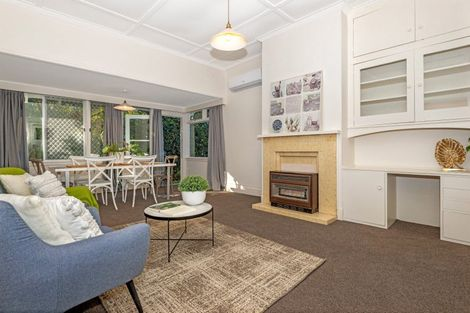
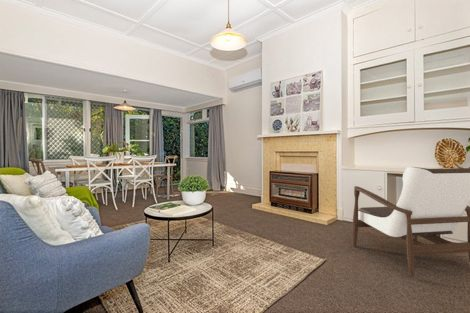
+ armchair [351,166,470,278]
